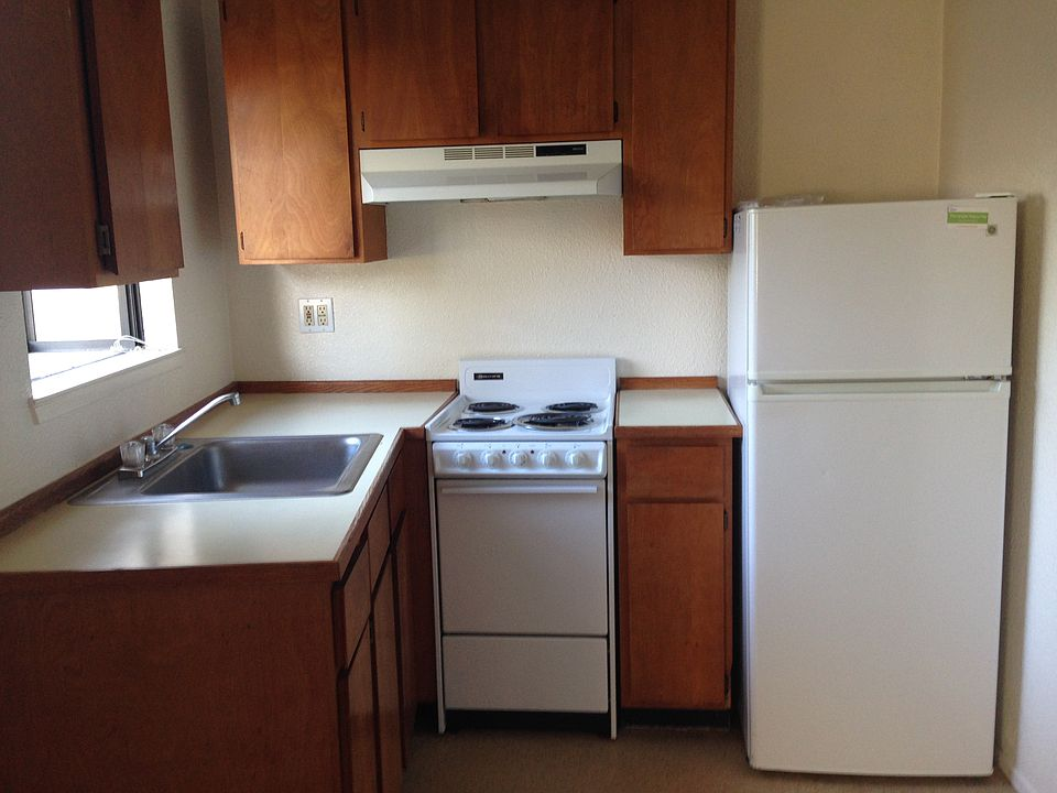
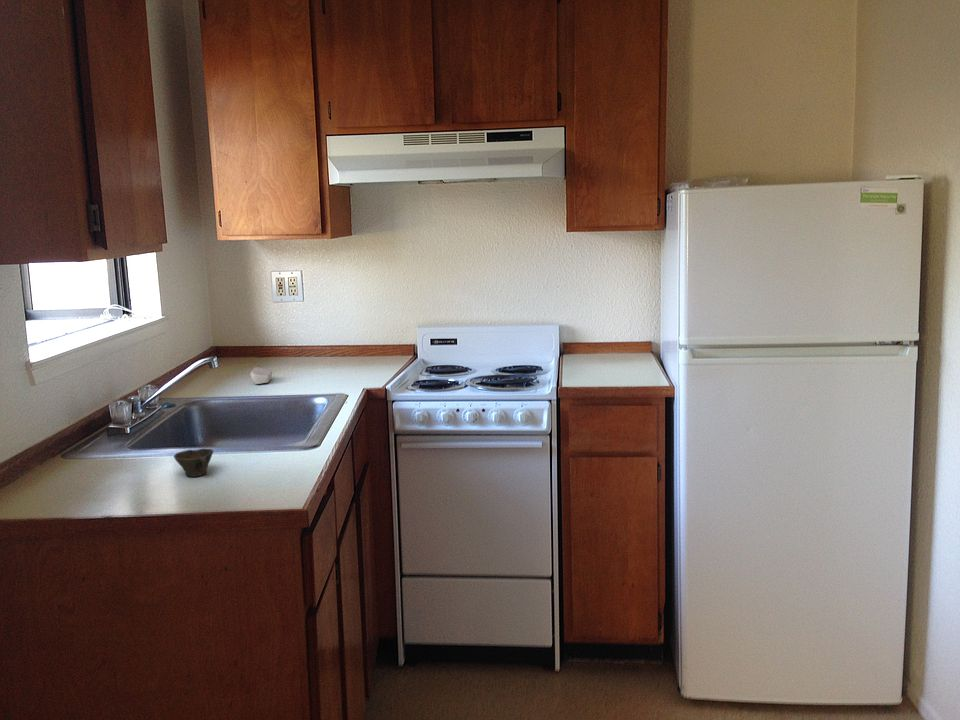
+ soap bar [250,366,273,385]
+ cup [173,448,215,478]
